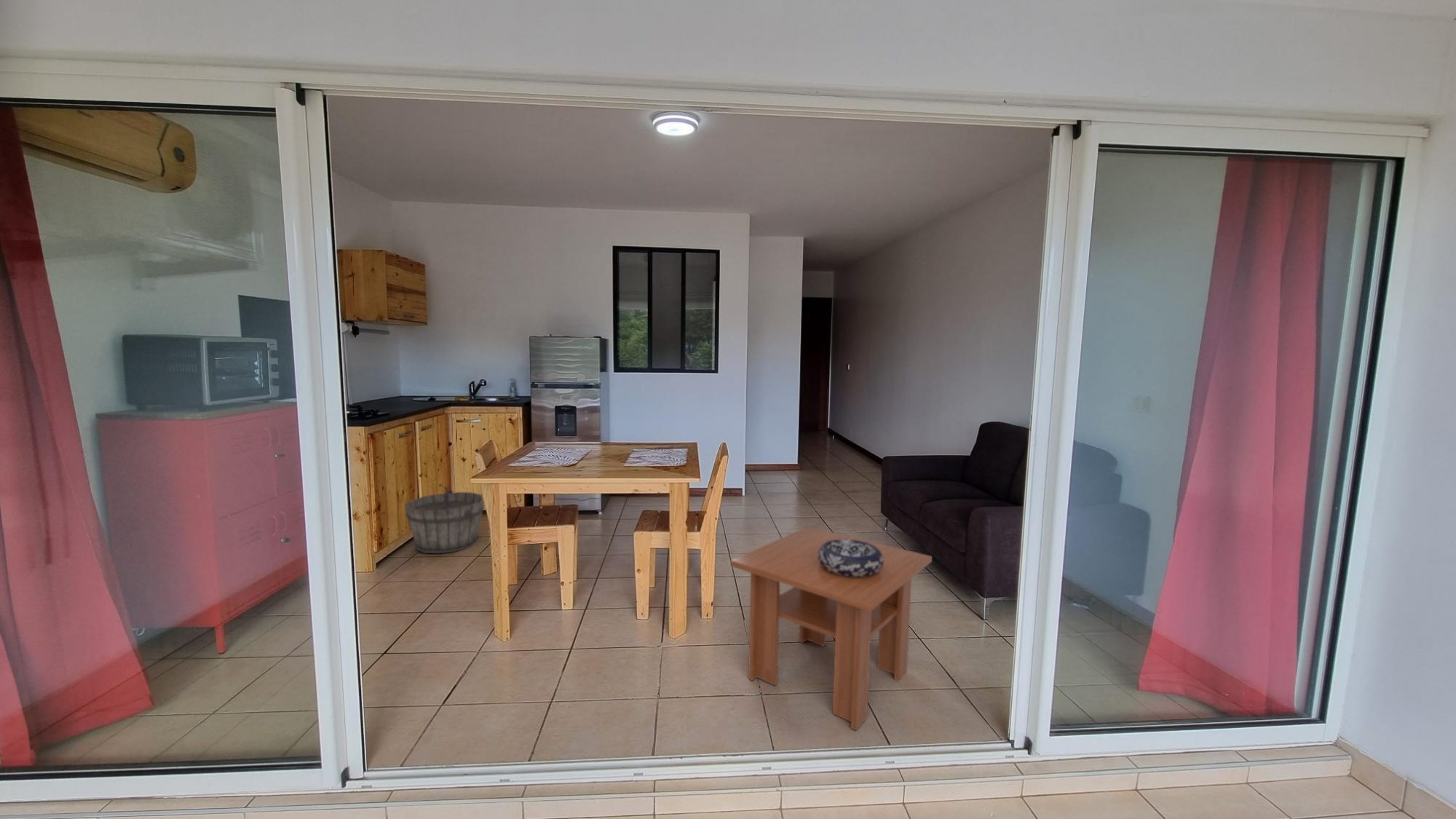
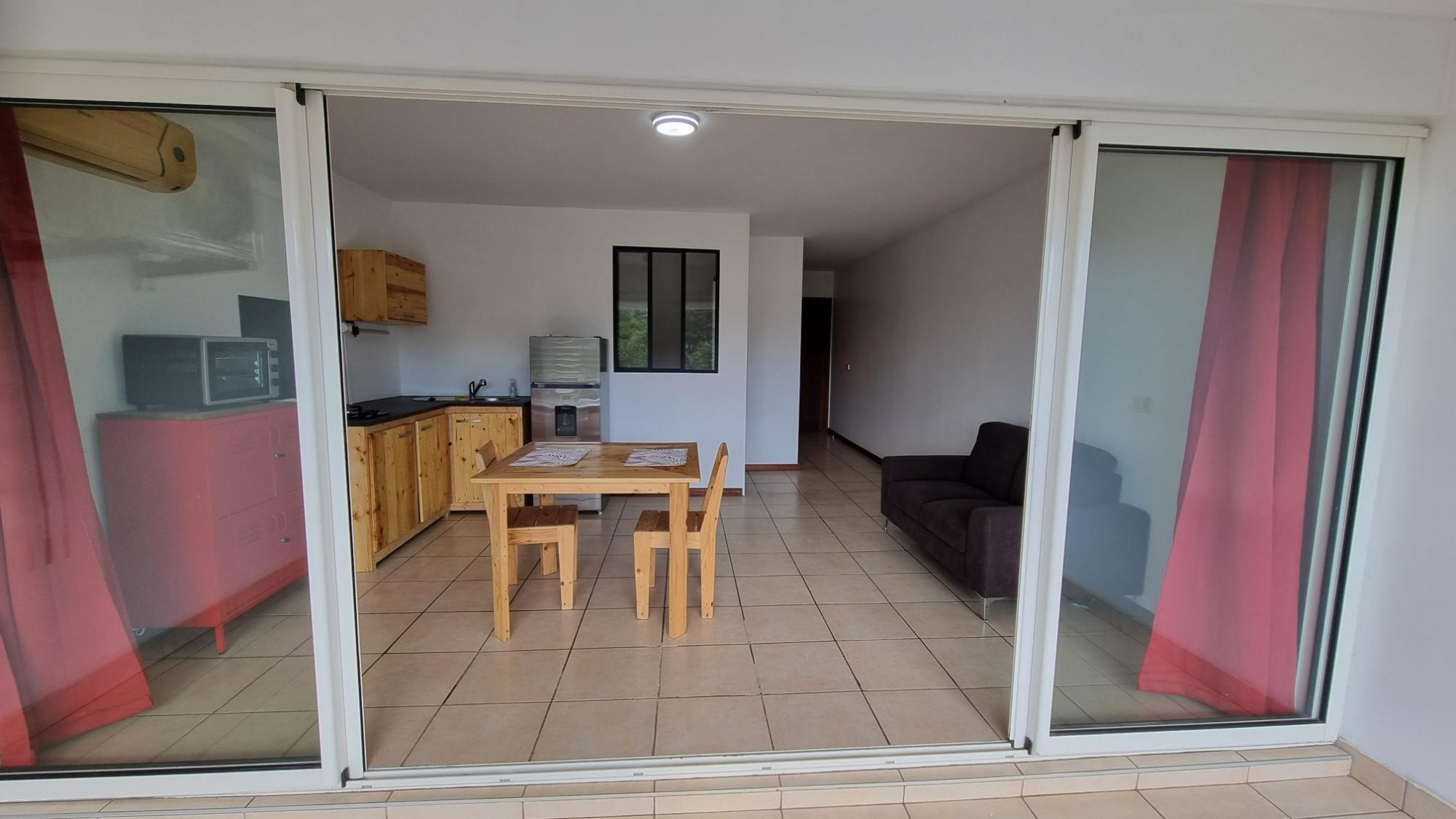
- decorative bowl [818,539,884,577]
- coffee table [729,526,933,731]
- wooden bucket [404,483,485,554]
